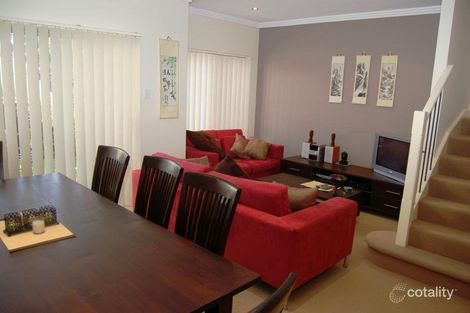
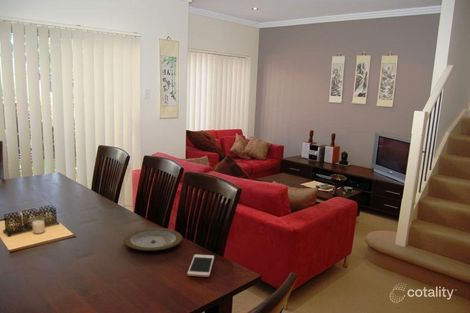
+ plate [123,227,183,252]
+ cell phone [186,254,215,278]
